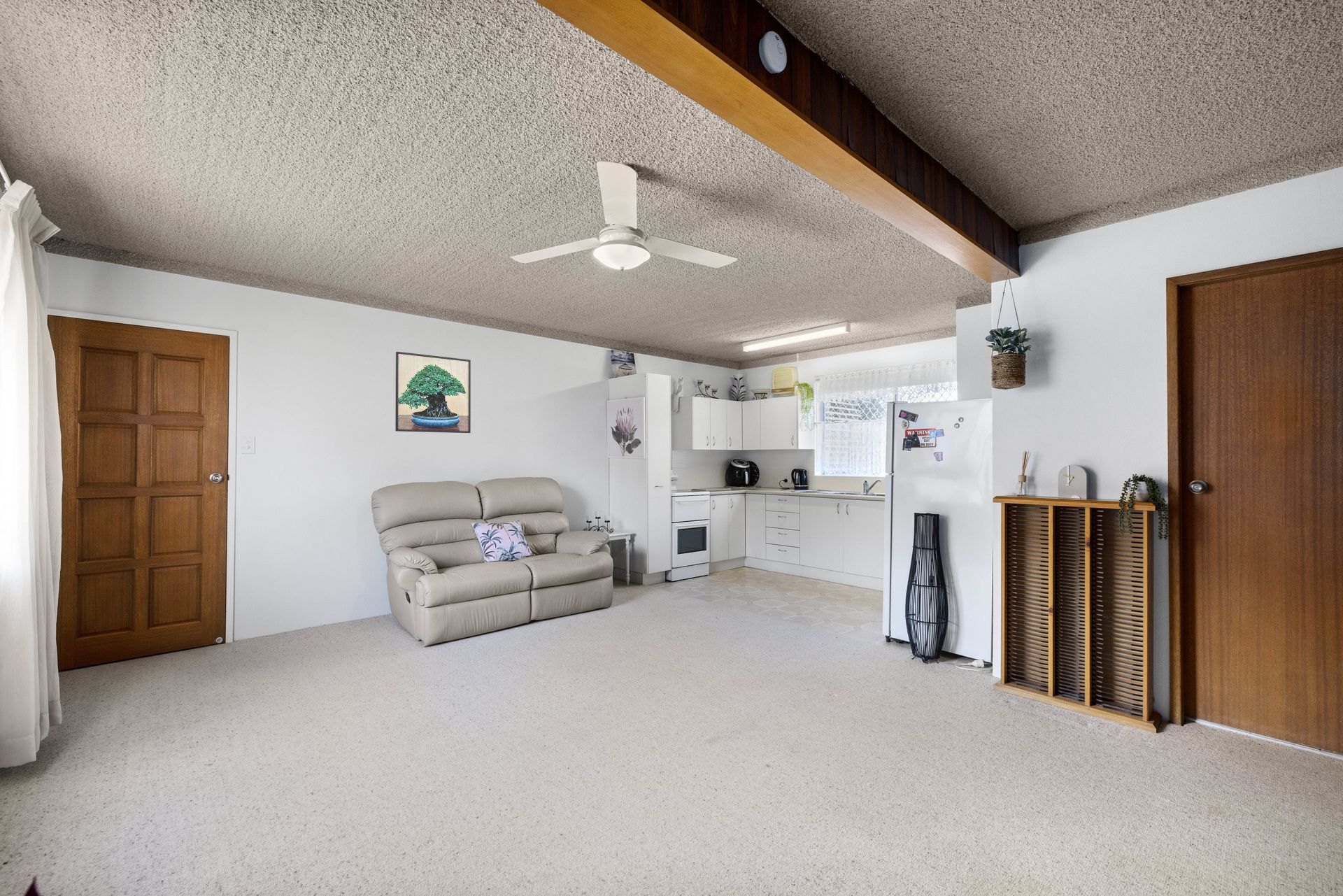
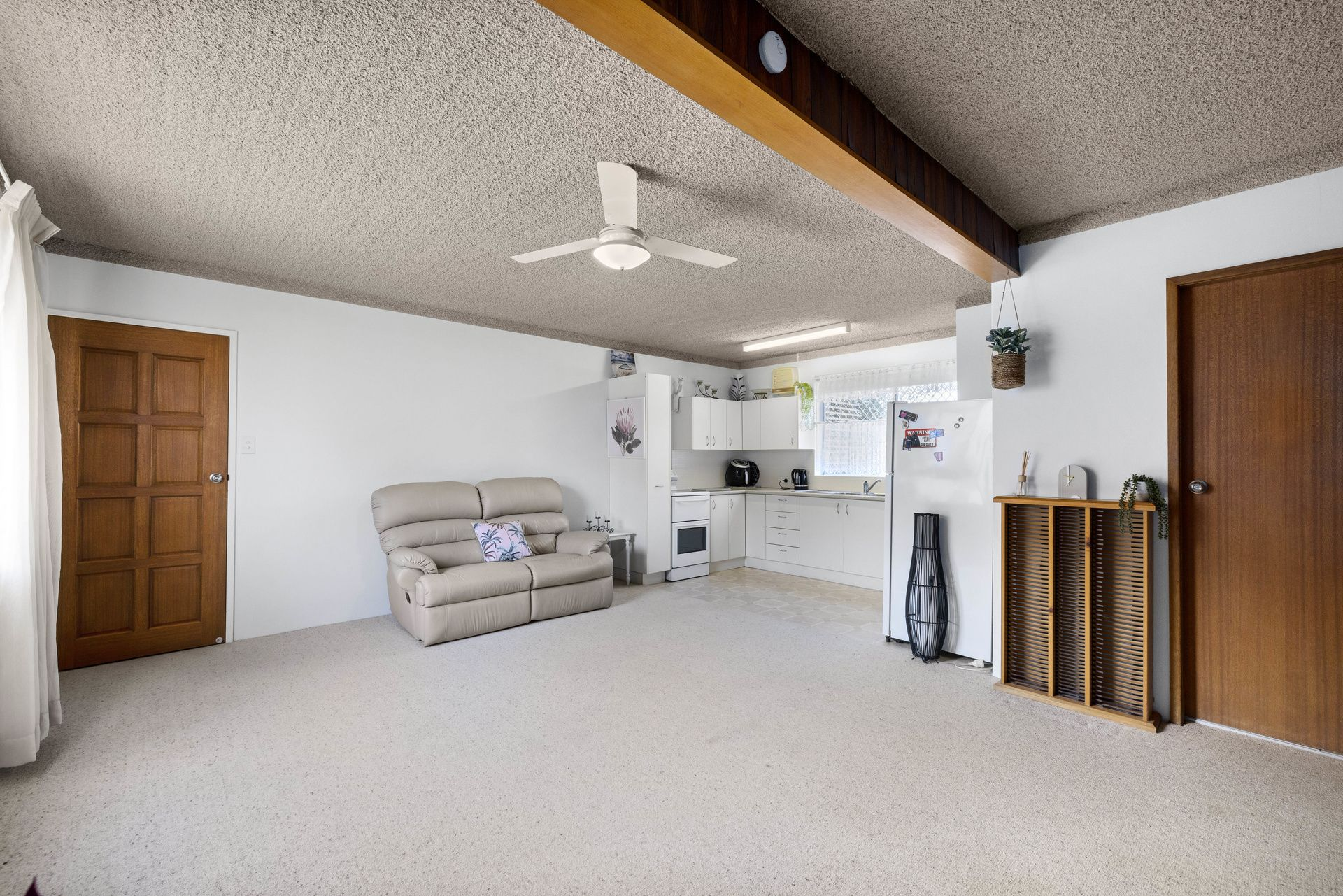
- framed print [395,351,471,434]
